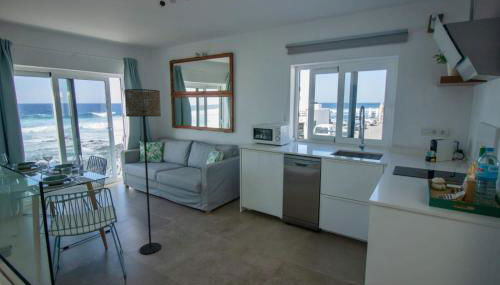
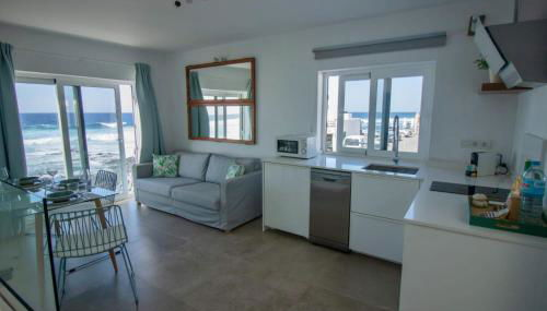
- floor lamp [123,88,162,255]
